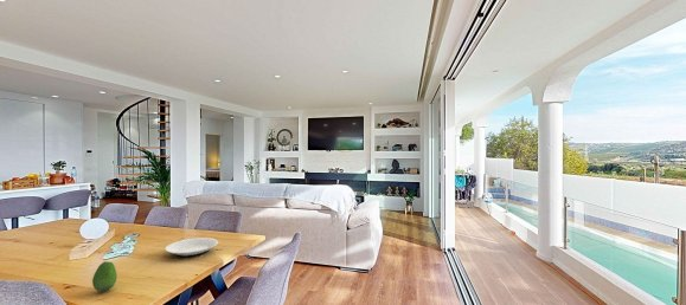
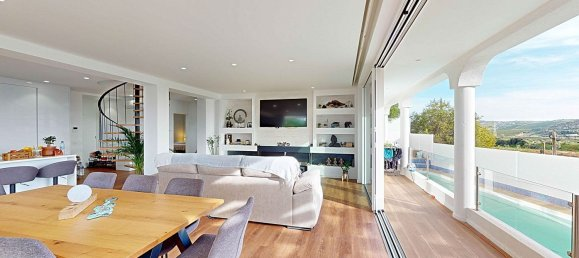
- fruit [91,260,118,293]
- plate [164,236,219,258]
